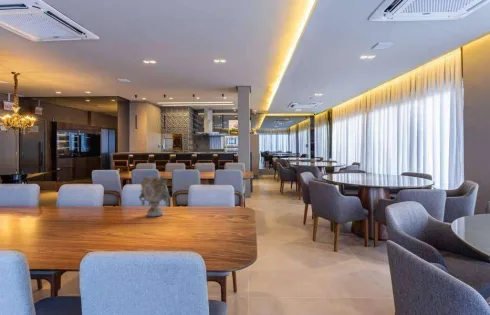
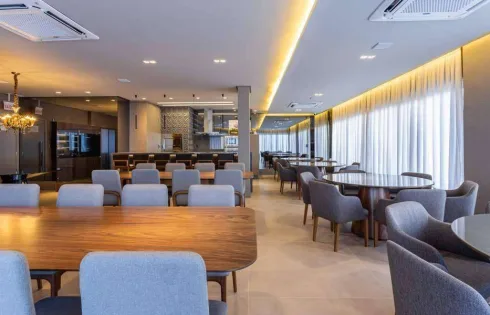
- vase [138,174,172,218]
